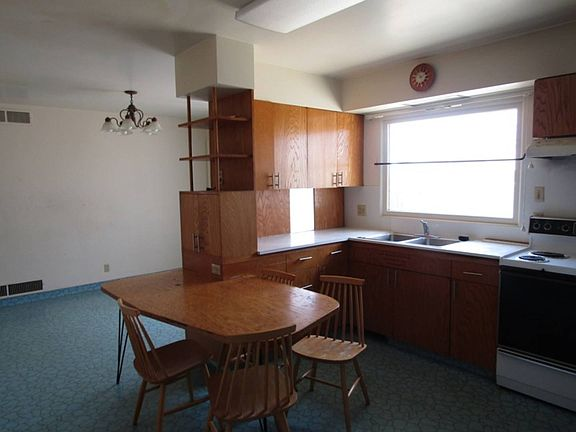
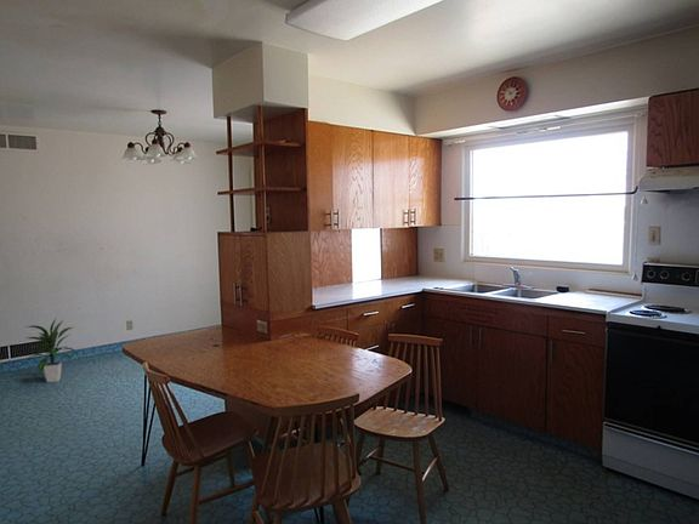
+ indoor plant [21,318,80,383]
